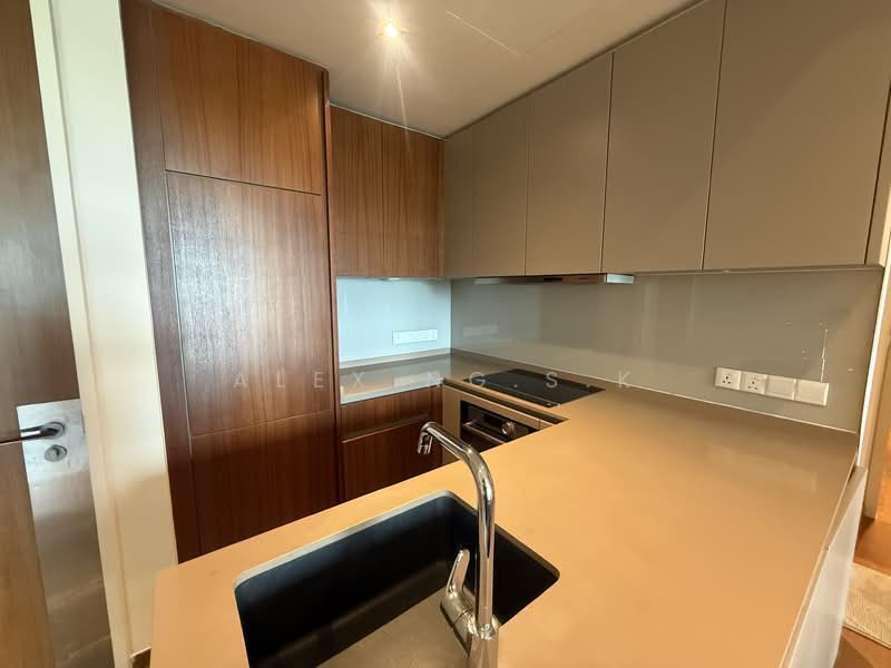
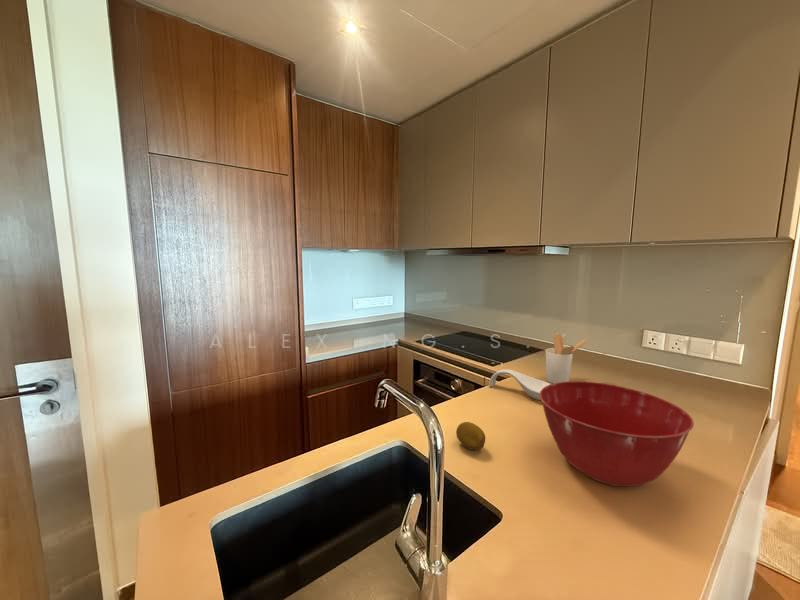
+ mixing bowl [540,380,695,488]
+ spoon rest [488,368,551,401]
+ fruit [455,421,486,451]
+ utensil holder [545,333,587,384]
